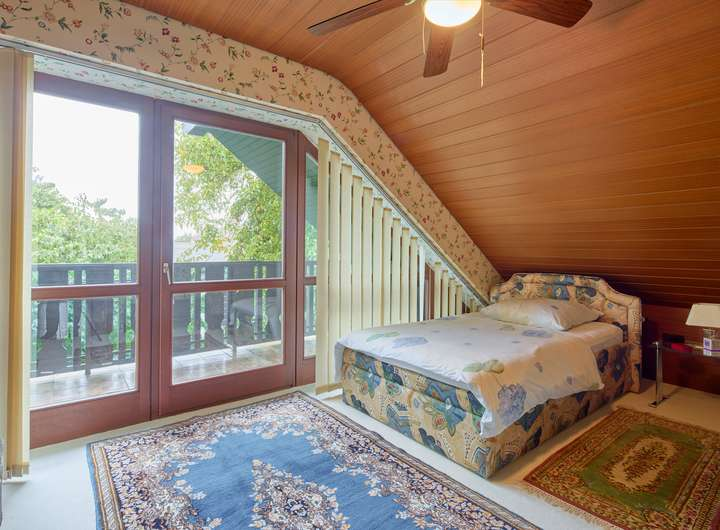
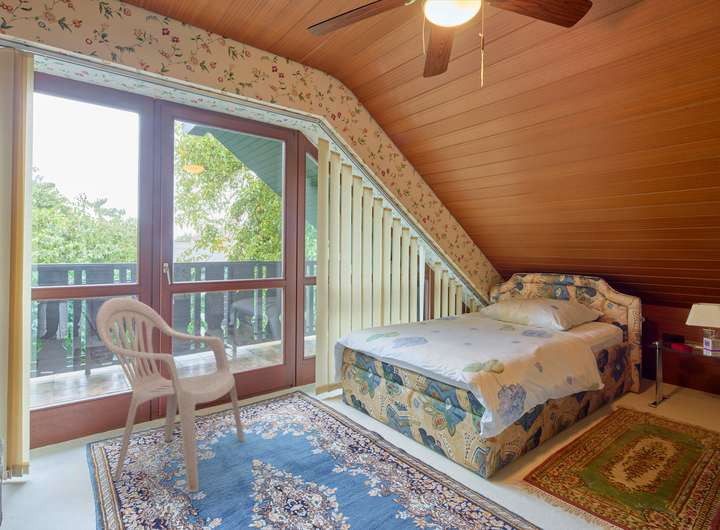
+ armchair [95,297,245,493]
